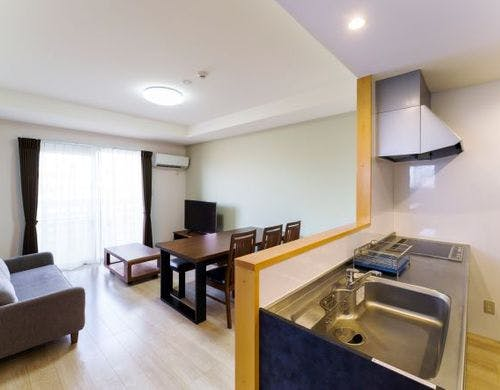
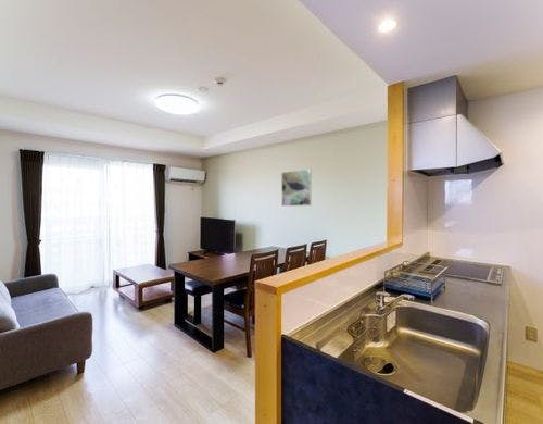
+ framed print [280,169,313,208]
